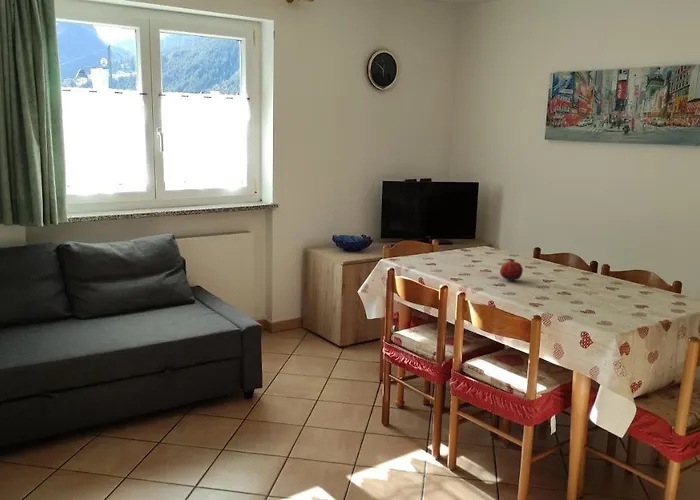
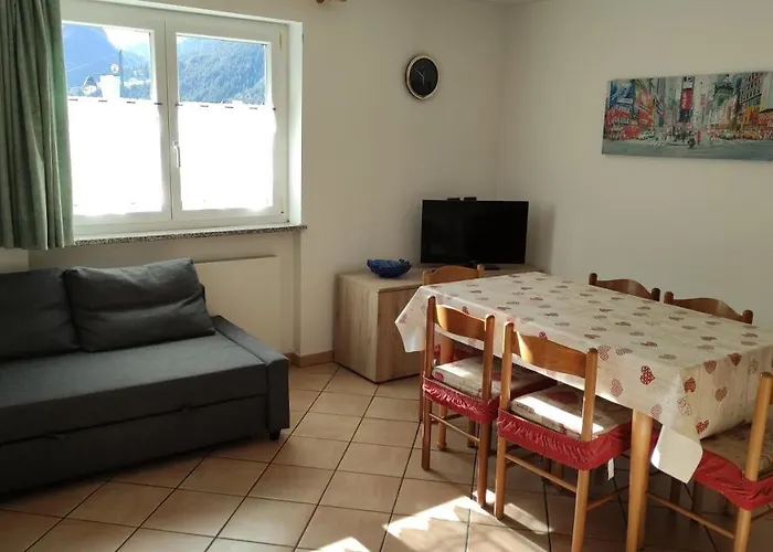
- fruit [499,258,524,281]
